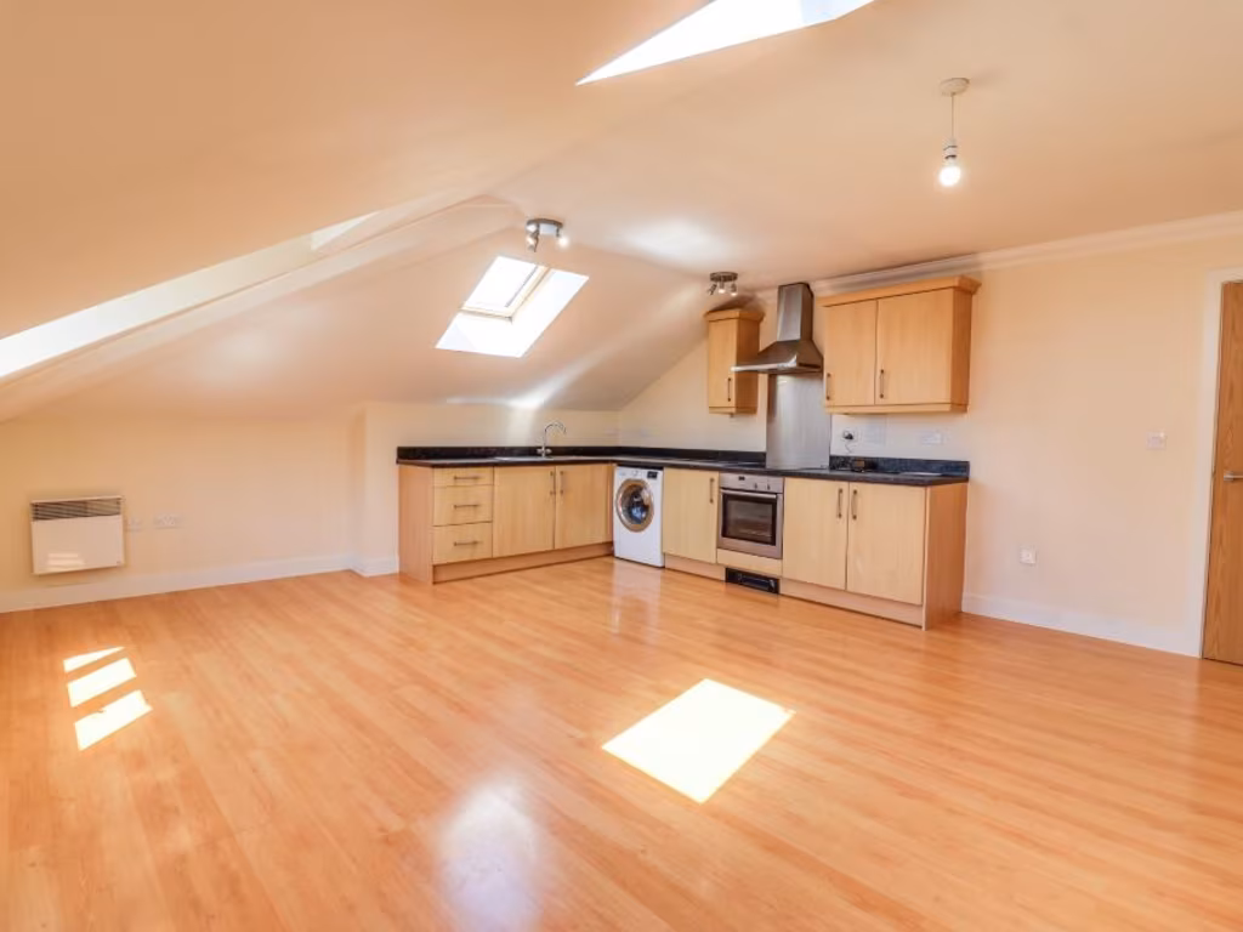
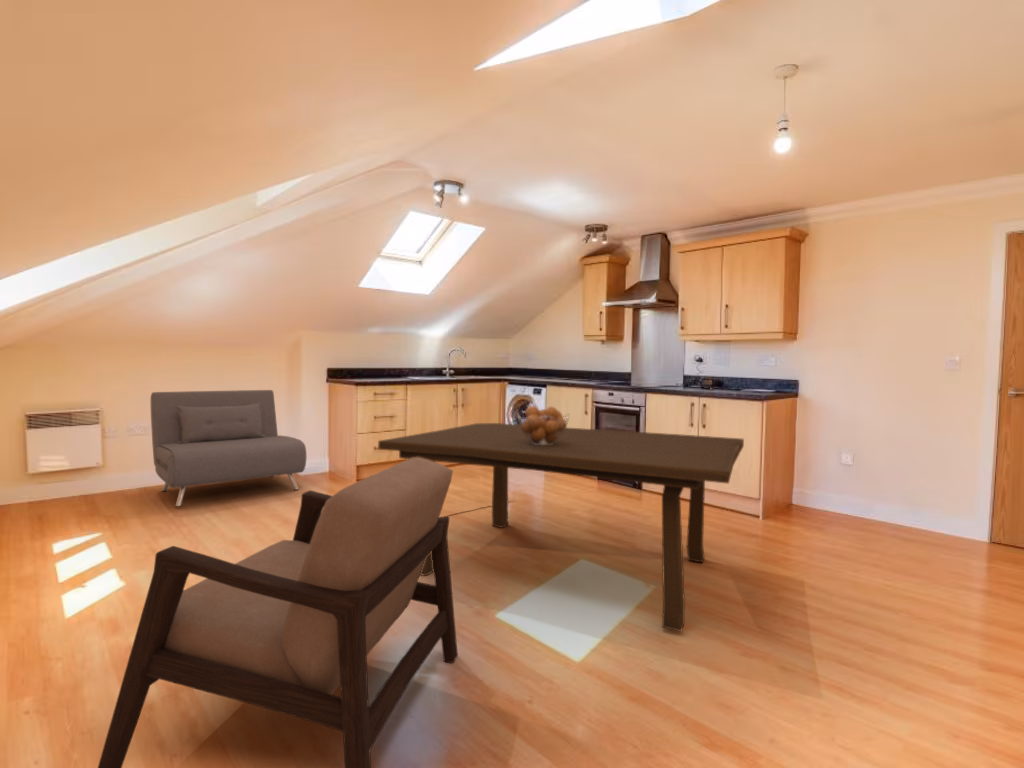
+ sofa [149,389,307,507]
+ armchair [97,457,459,768]
+ dining table [377,422,745,633]
+ fruit basket [516,405,570,446]
